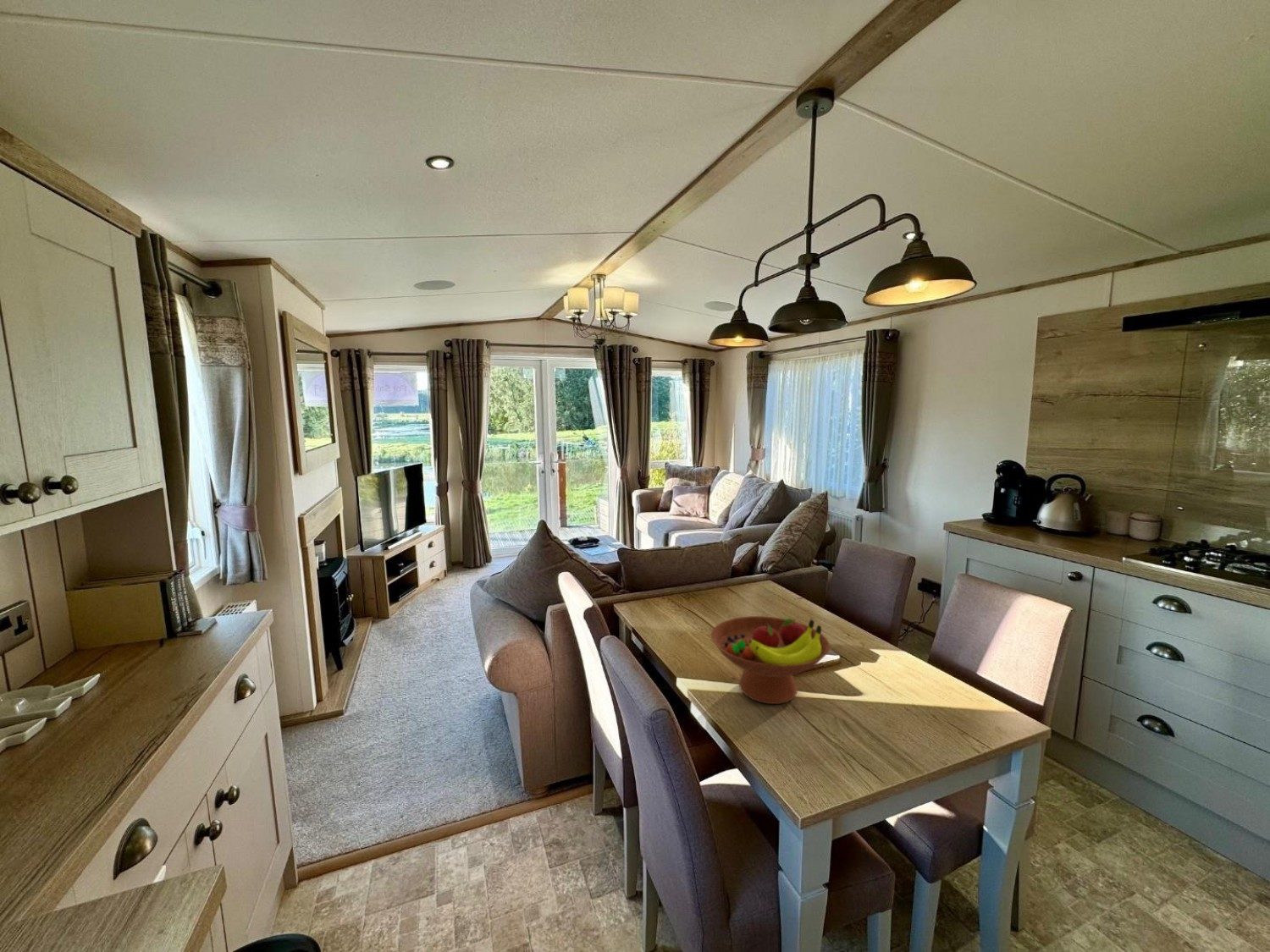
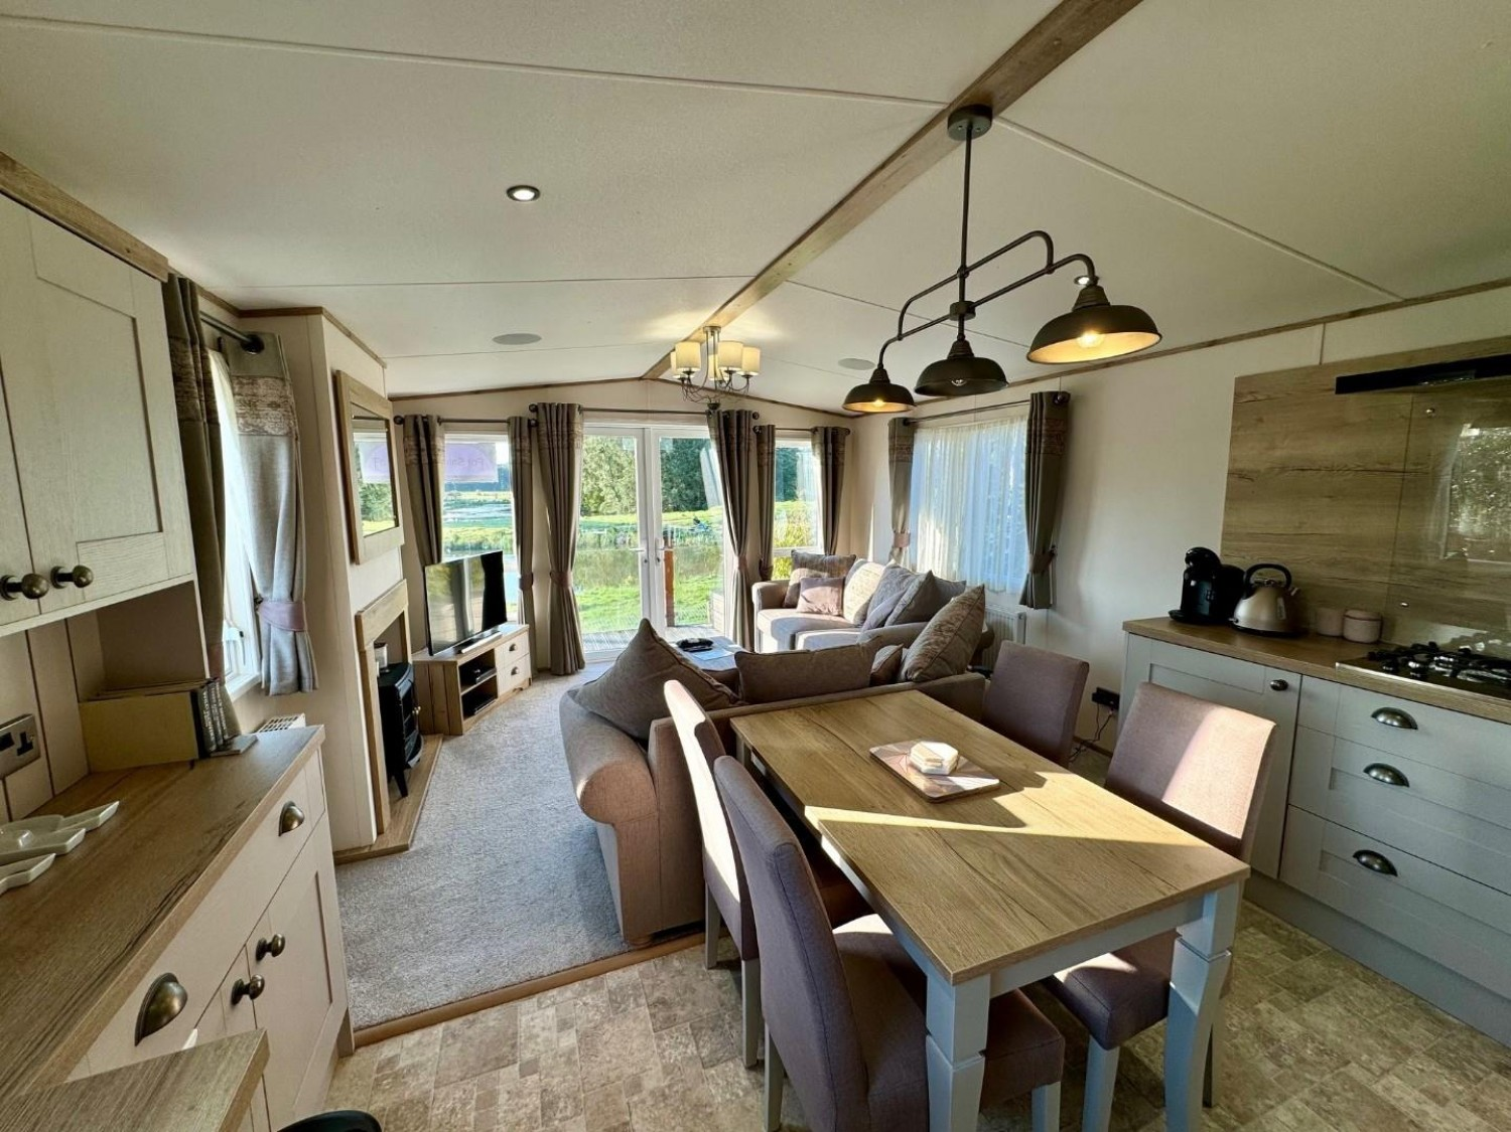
- fruit bowl [710,615,831,705]
